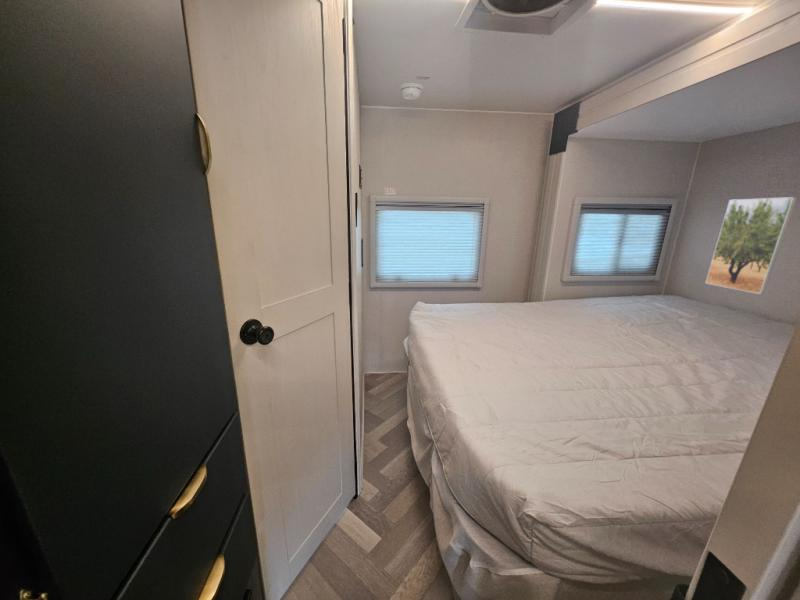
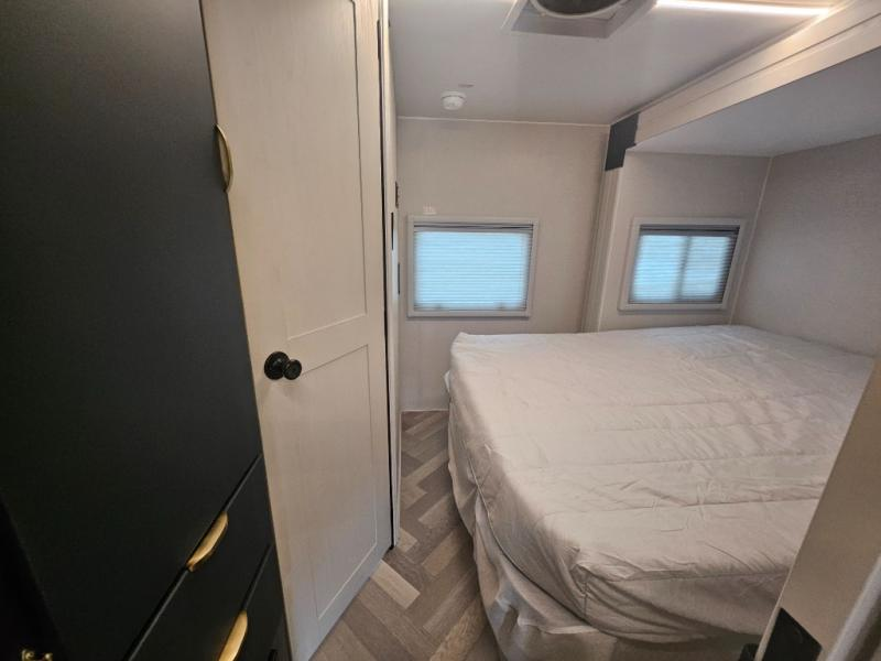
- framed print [704,196,798,295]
